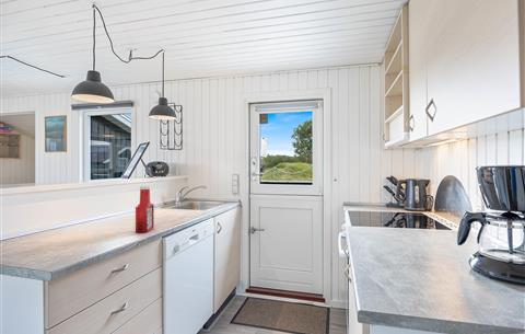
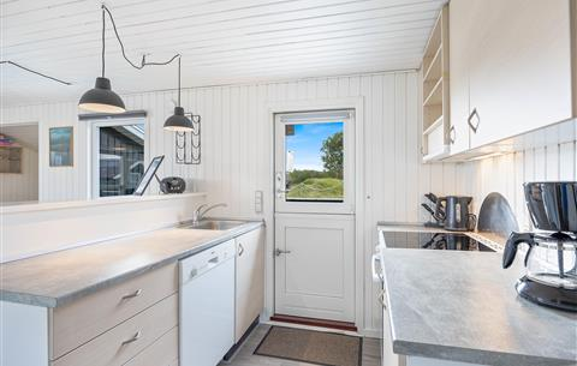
- soap bottle [135,185,155,234]
